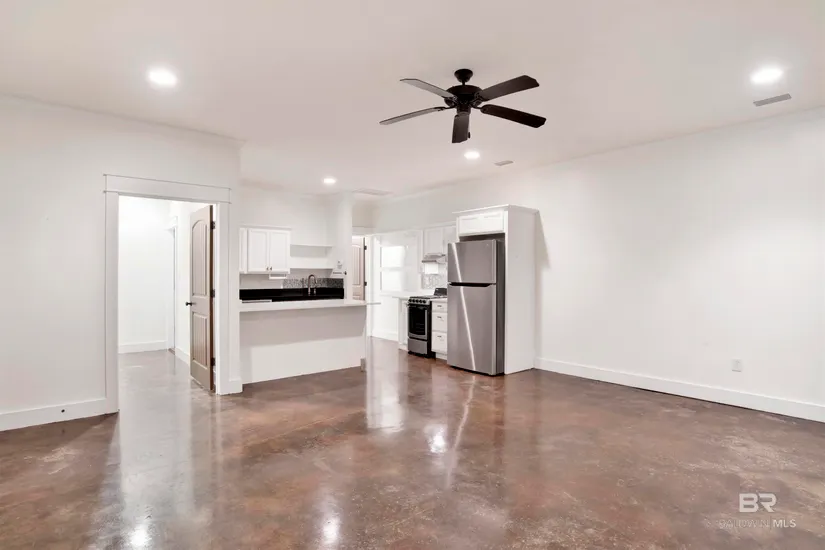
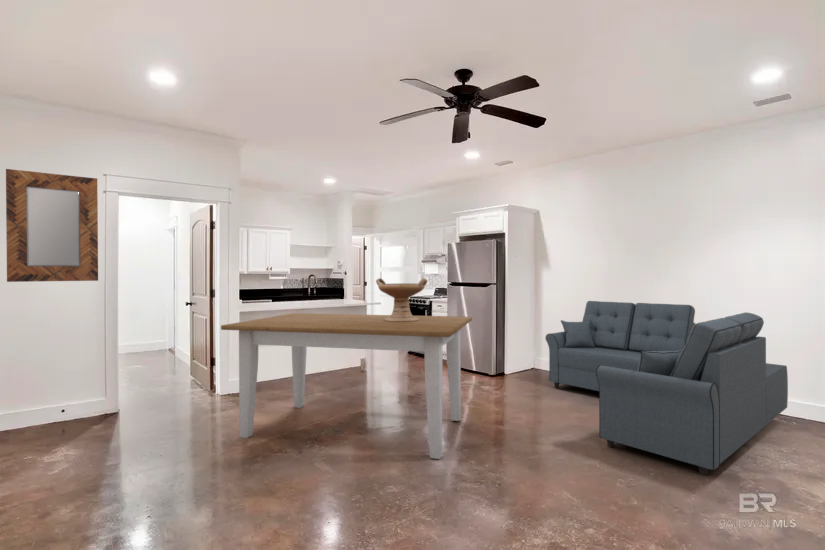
+ home mirror [5,168,99,283]
+ table [220,312,473,460]
+ decorative bowl [375,277,428,322]
+ sofa [545,300,789,476]
